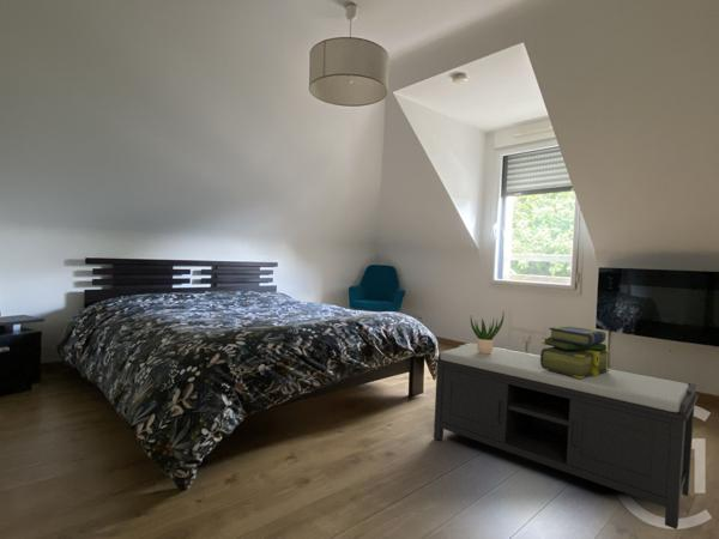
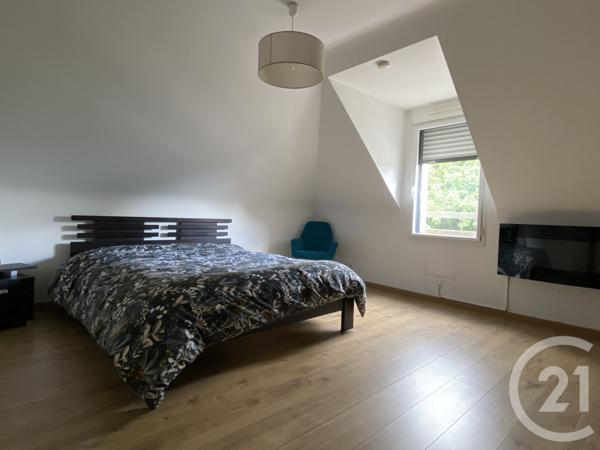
- stack of books [539,325,611,378]
- potted plant [470,311,506,353]
- bench [433,341,700,531]
